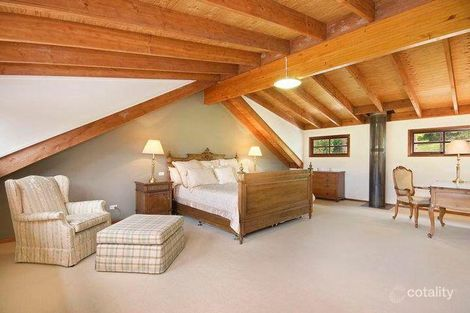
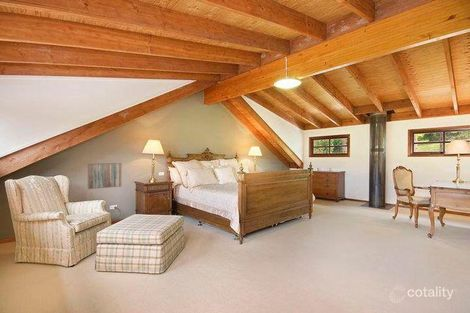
+ wall art [87,162,122,190]
